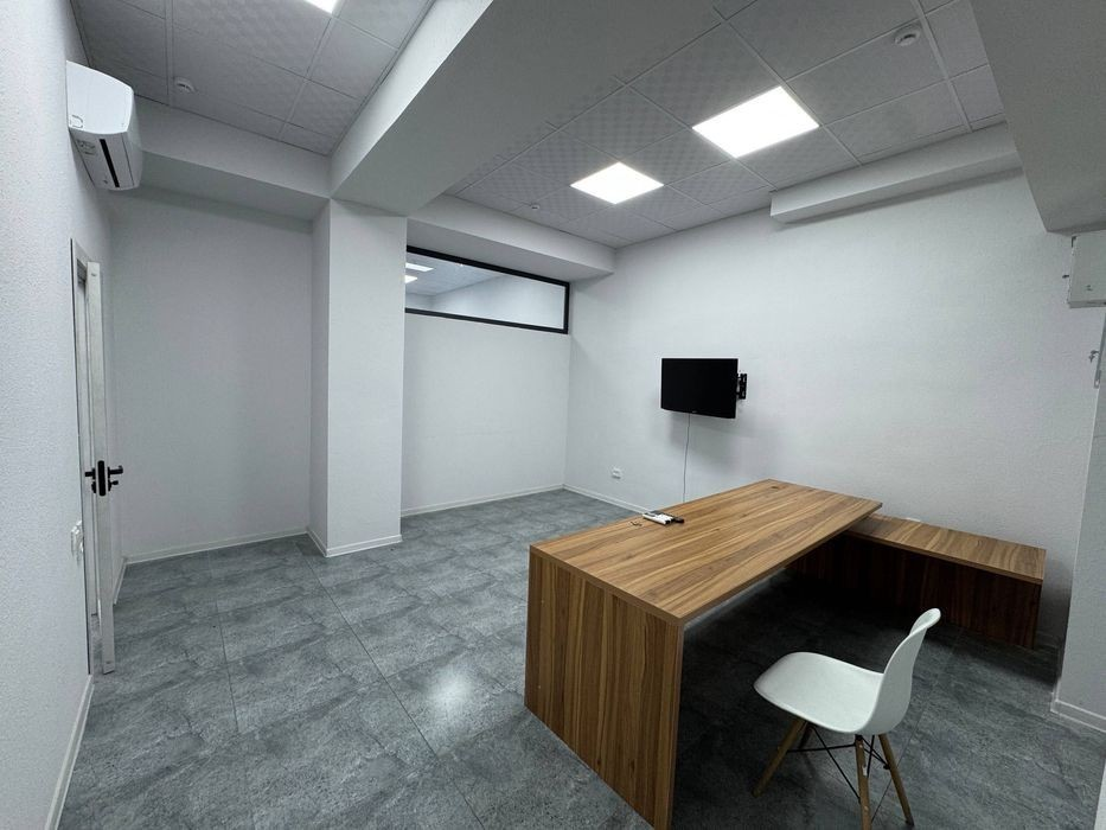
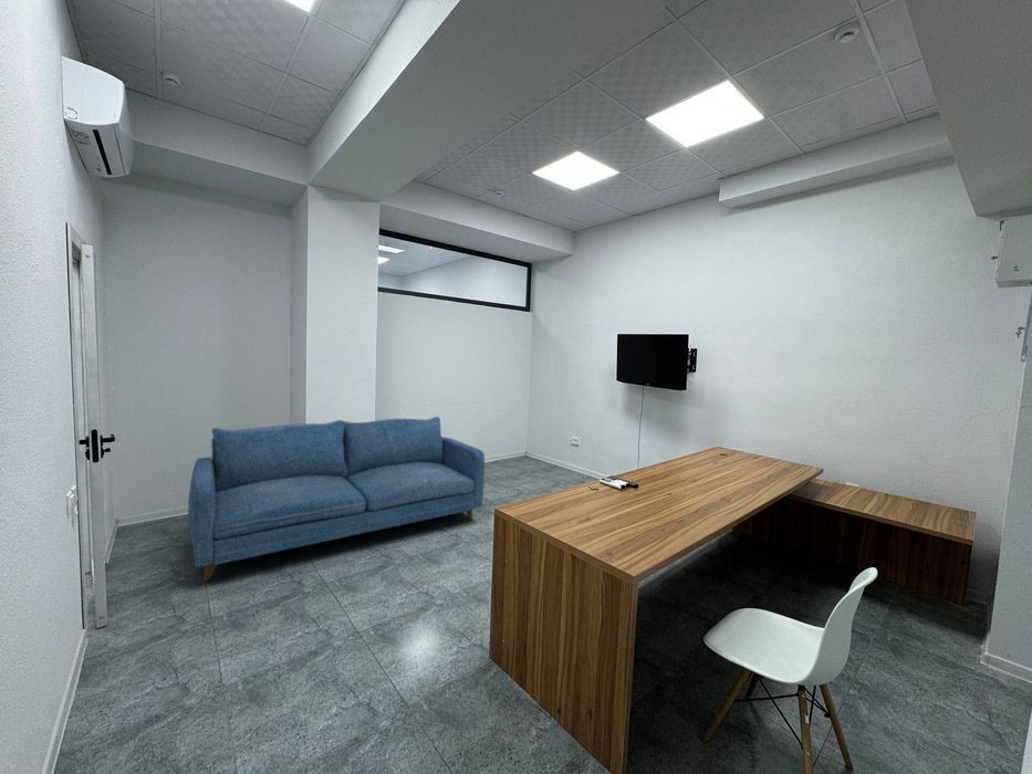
+ sofa [187,416,486,583]
